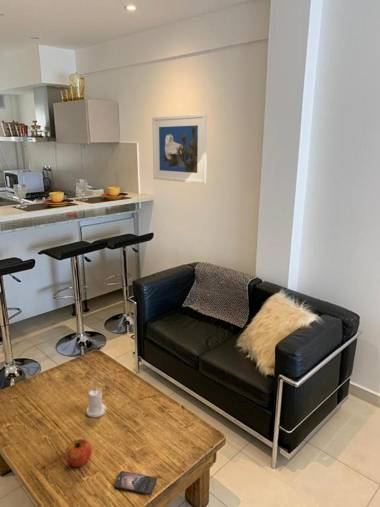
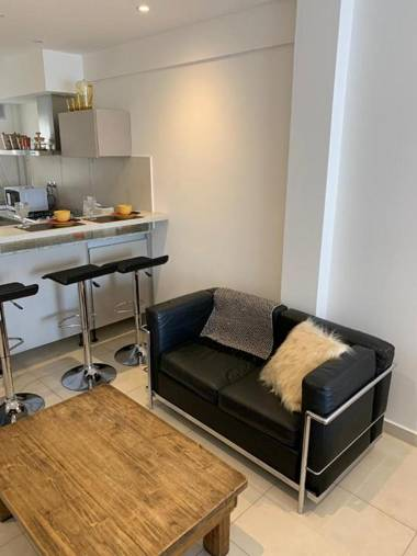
- candle [85,386,107,418]
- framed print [151,113,208,185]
- smartphone [113,470,157,496]
- fruit [64,438,92,468]
